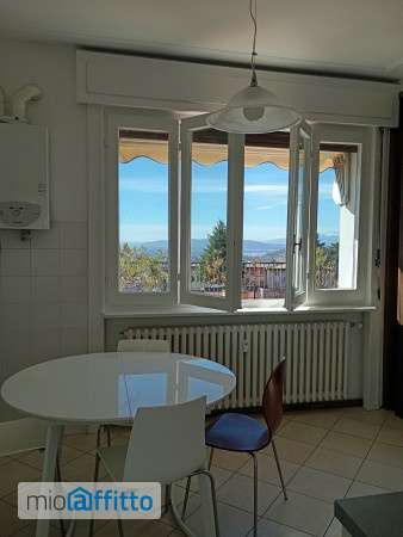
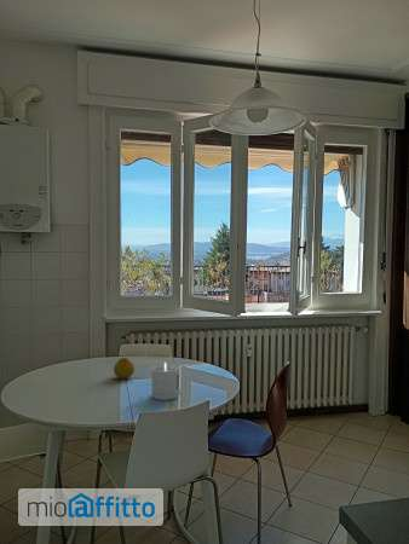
+ fruit [113,357,136,380]
+ candle [150,361,180,401]
